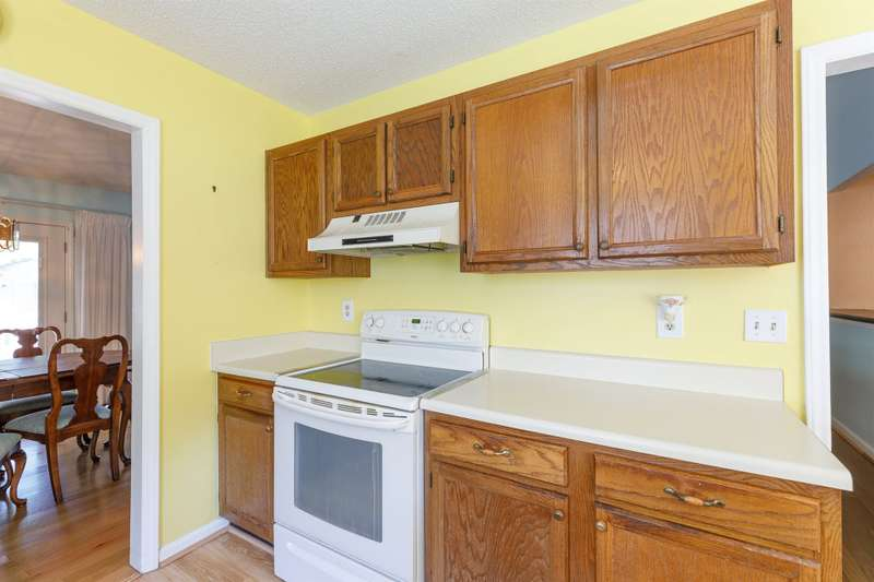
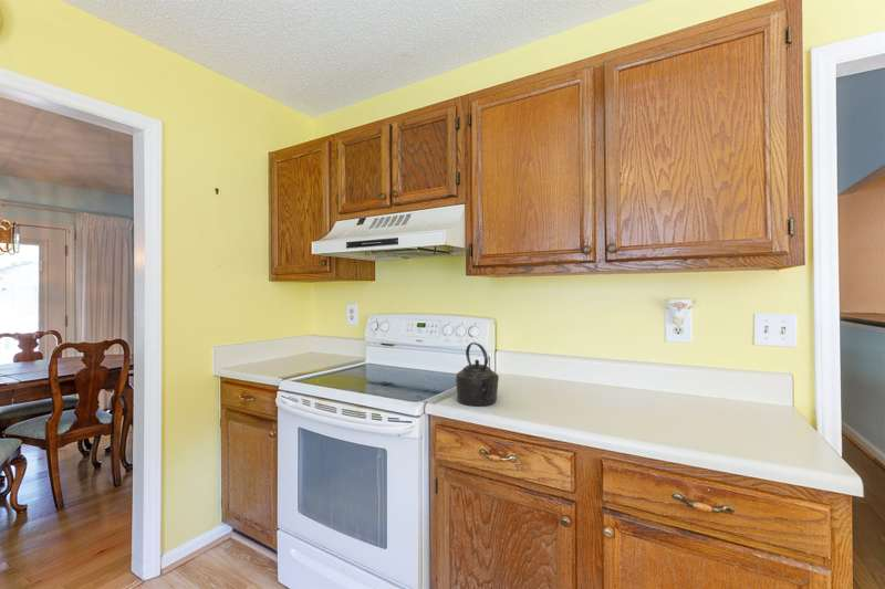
+ kettle [455,341,500,407]
